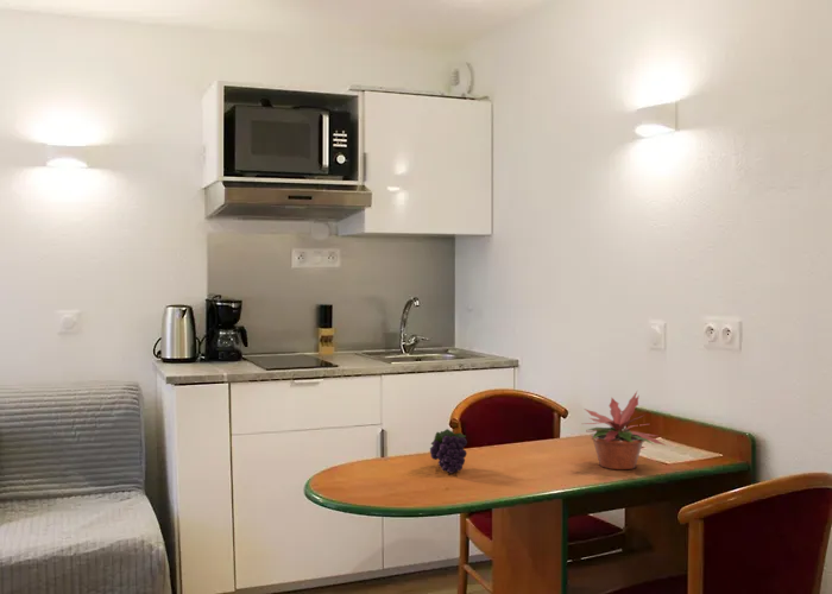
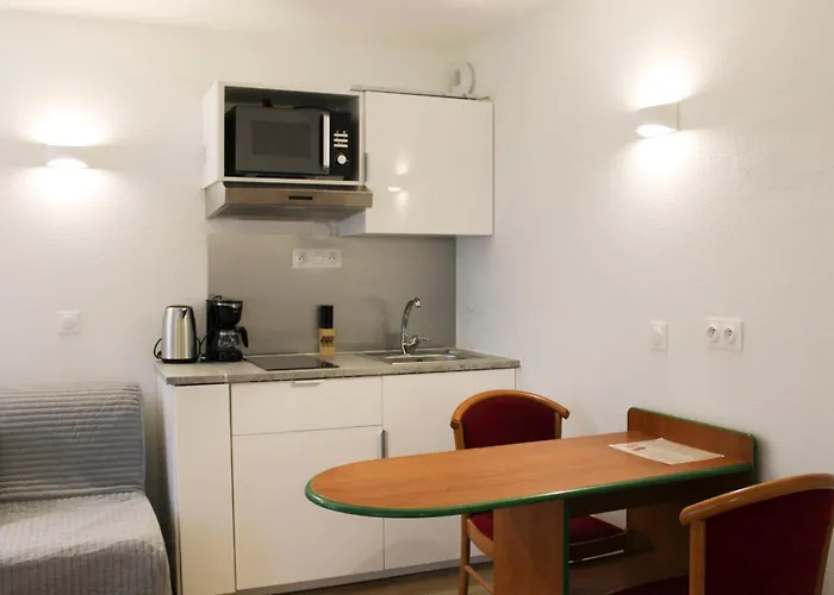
- fruit [429,428,468,474]
- potted plant [582,391,667,470]
